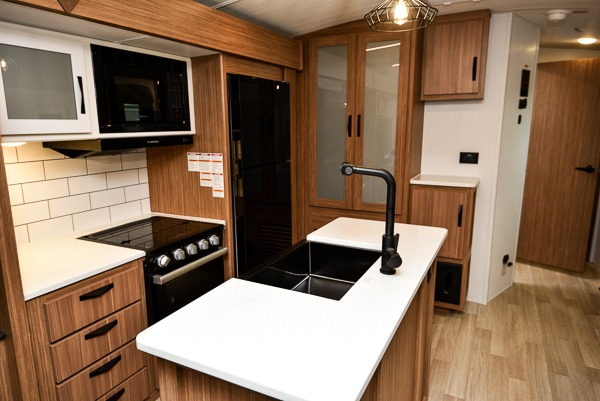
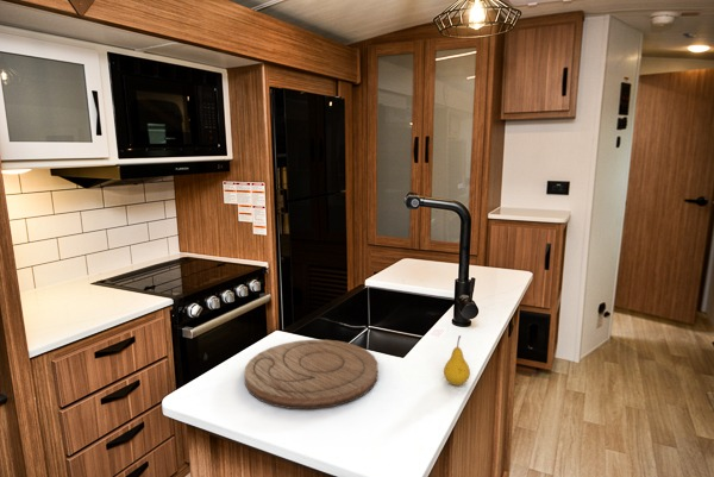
+ cutting board [244,339,378,410]
+ fruit [443,334,471,387]
